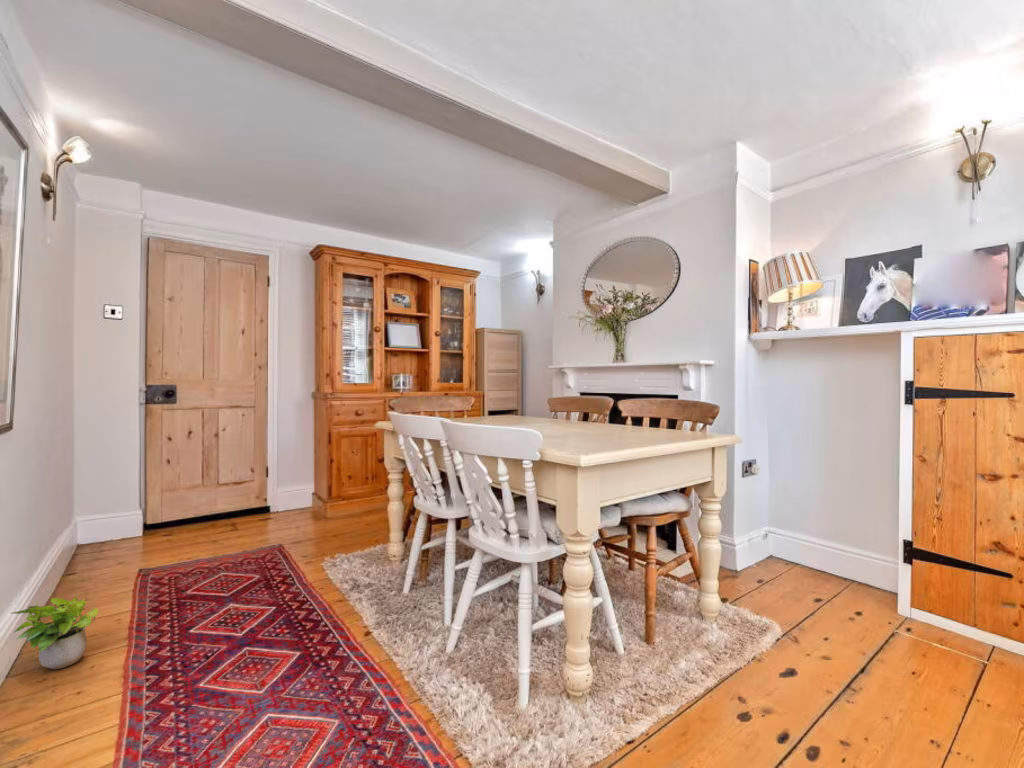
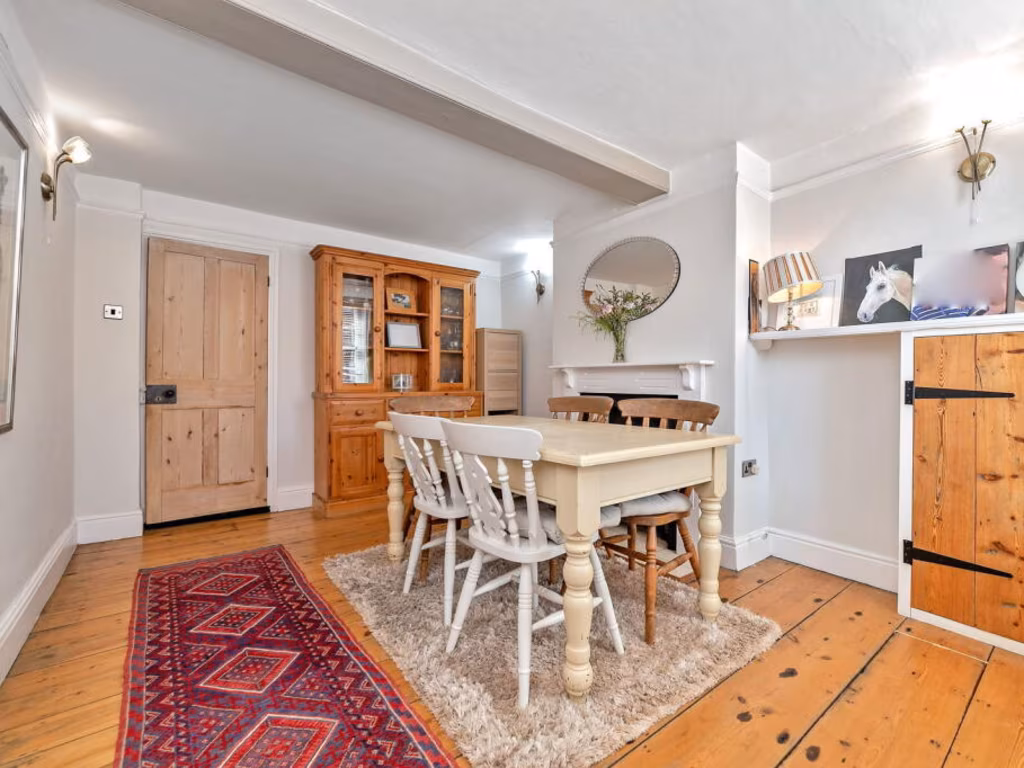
- potted plant [11,595,99,670]
